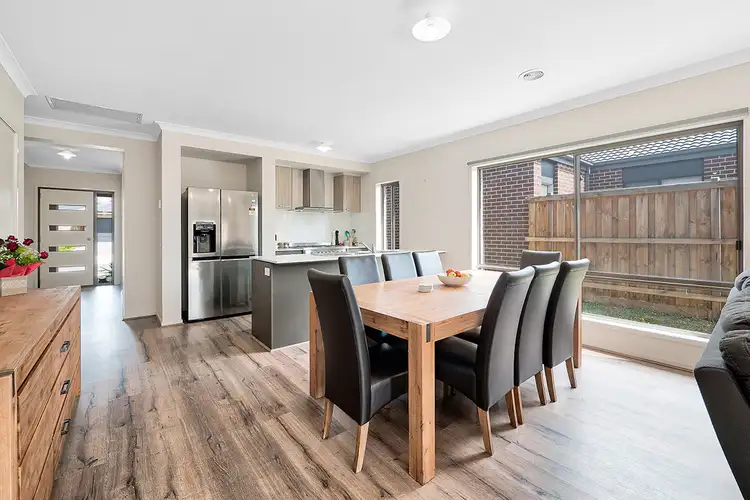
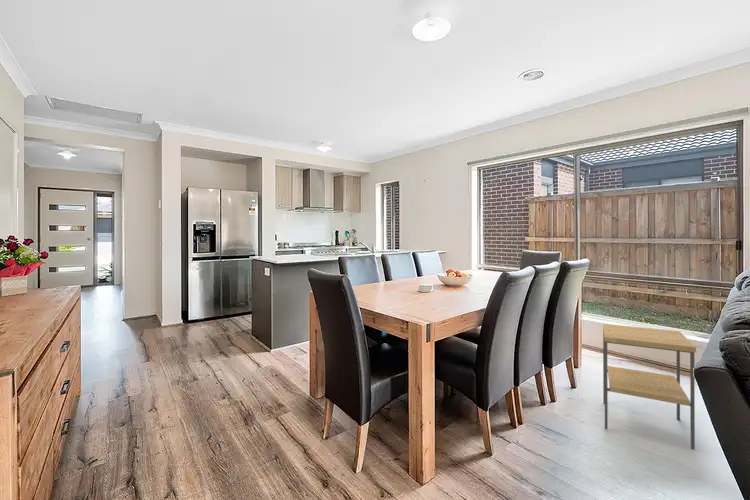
+ side table [602,323,697,451]
